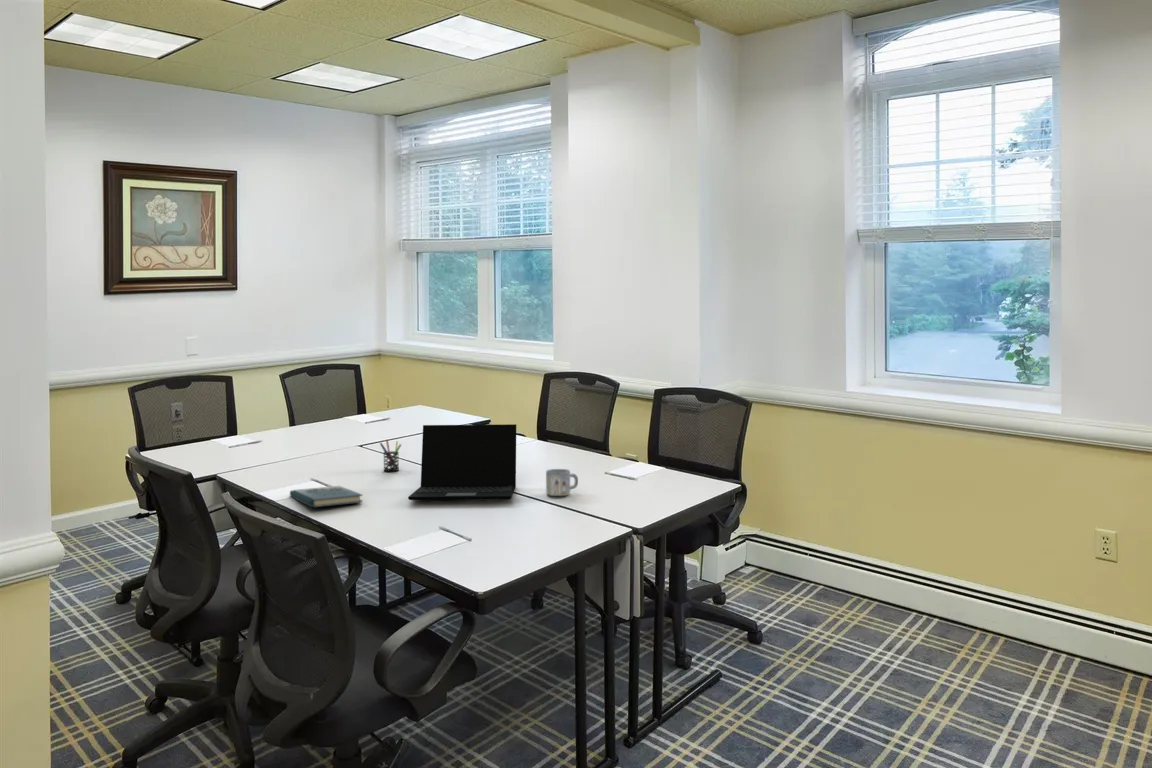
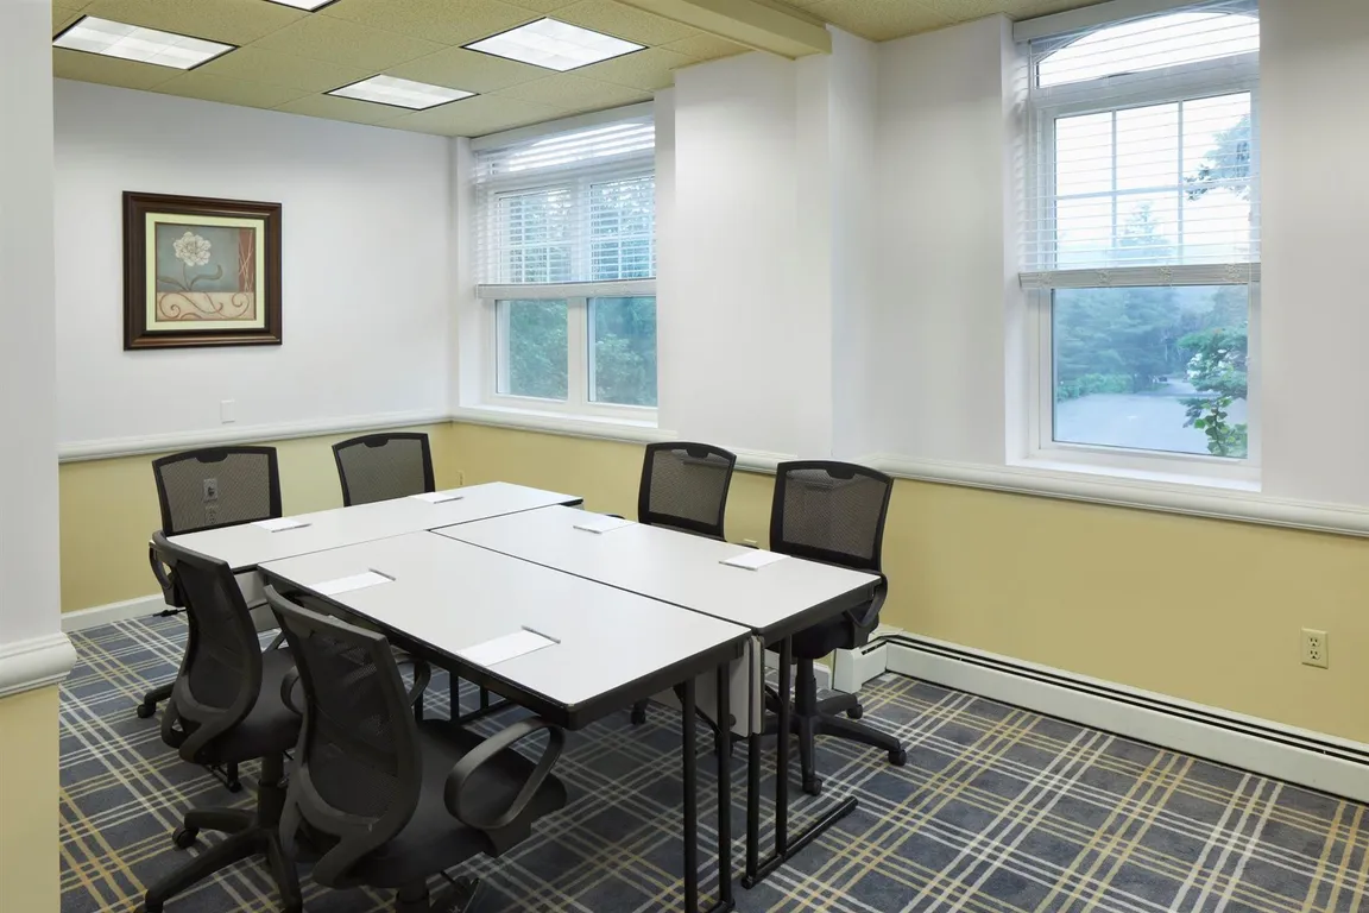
- mug [545,468,579,497]
- book [289,485,364,508]
- pen holder [379,439,402,472]
- laptop [407,423,517,501]
